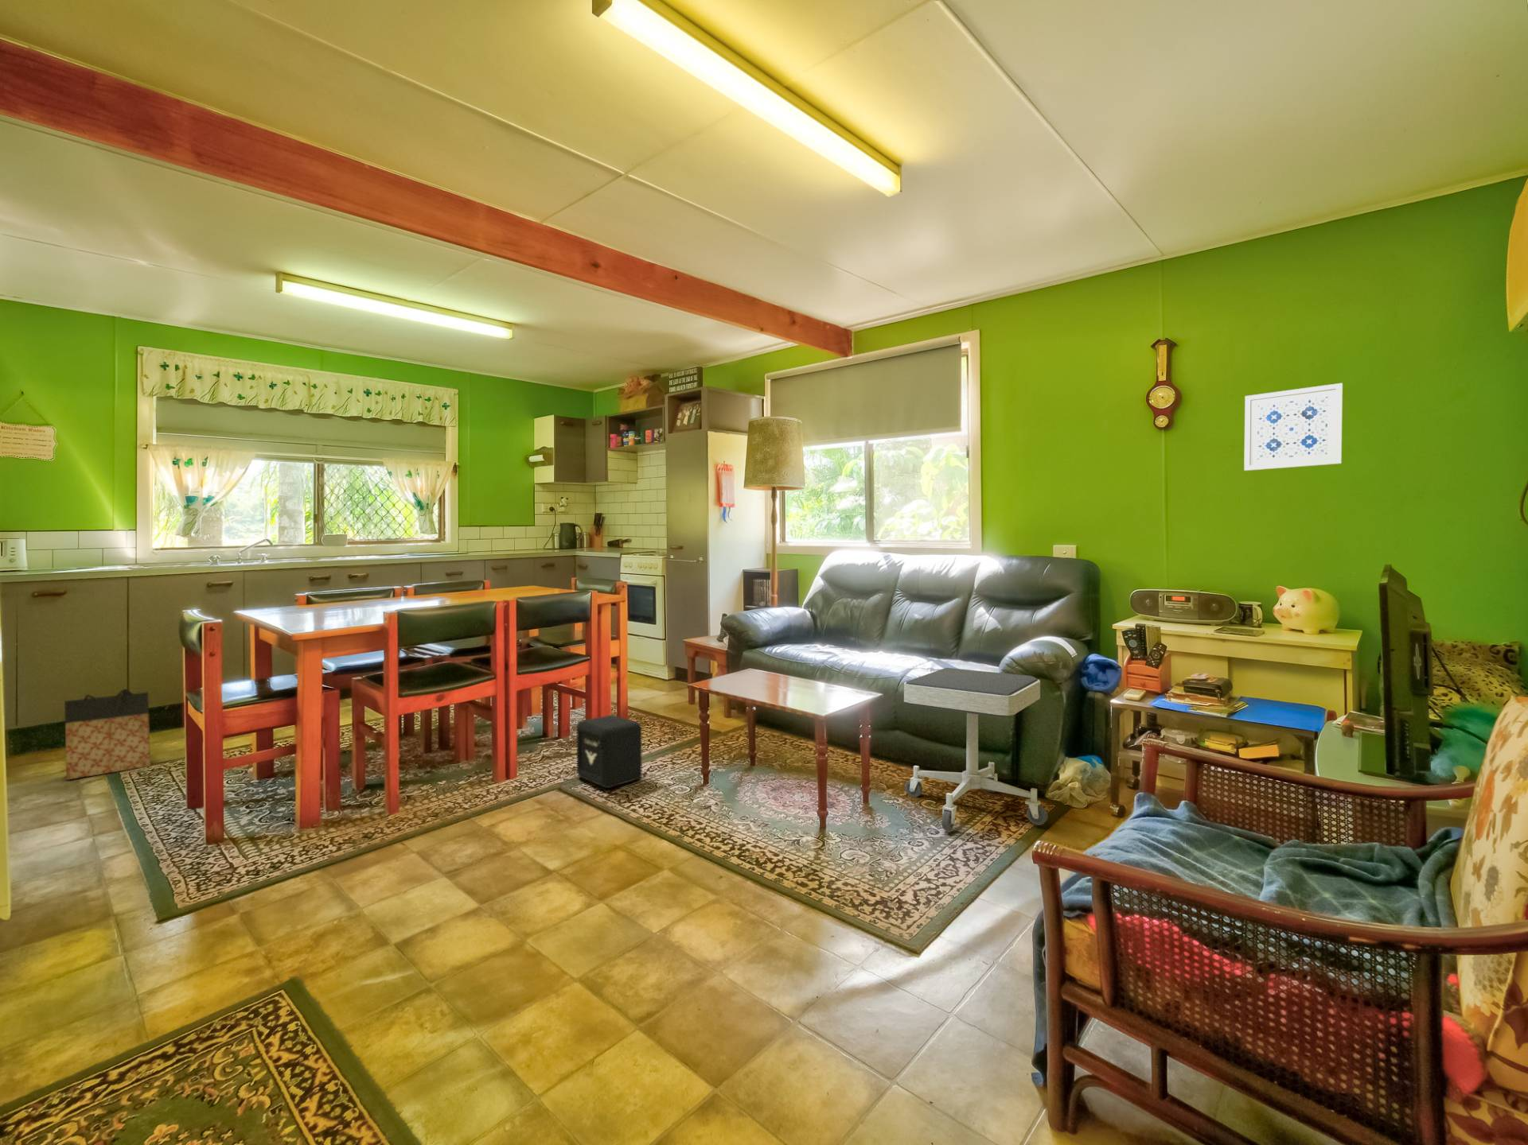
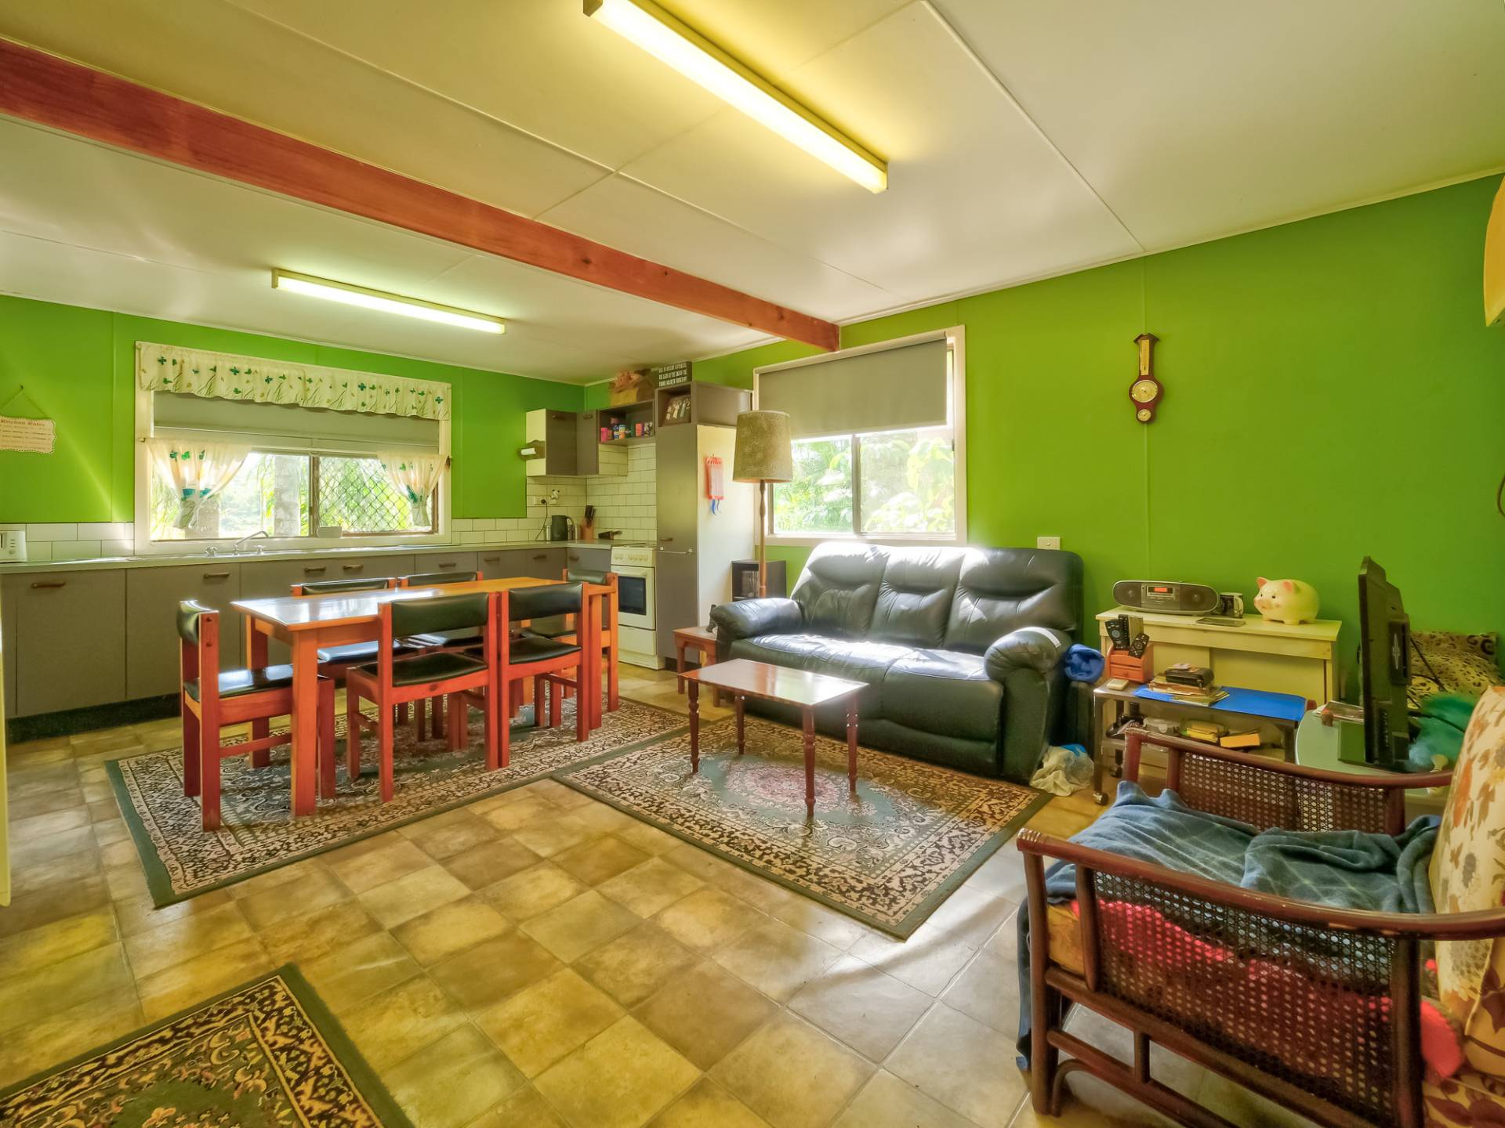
- air purifier [575,714,642,789]
- stool [904,668,1049,832]
- wall art [1243,382,1344,471]
- bag [64,688,152,781]
